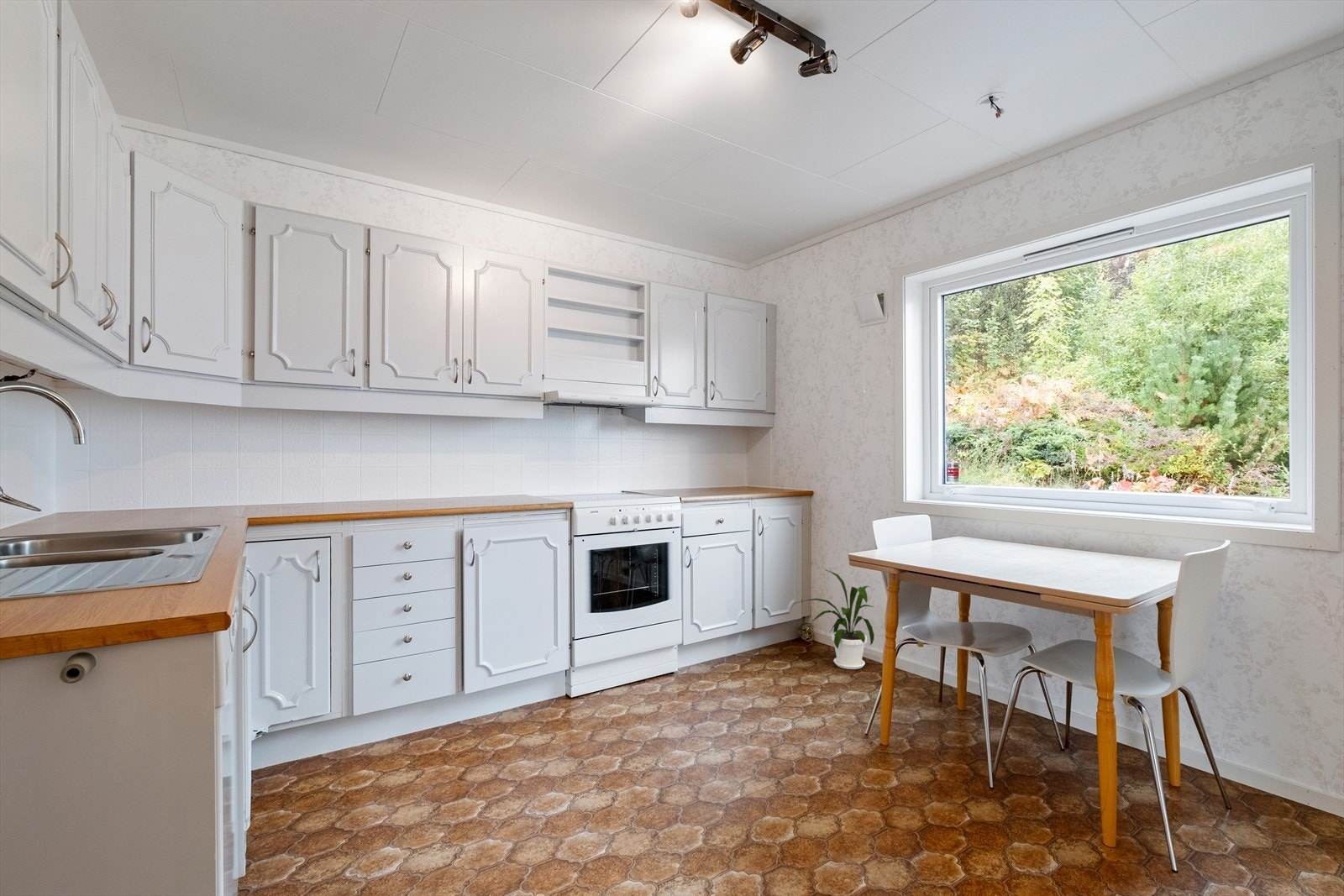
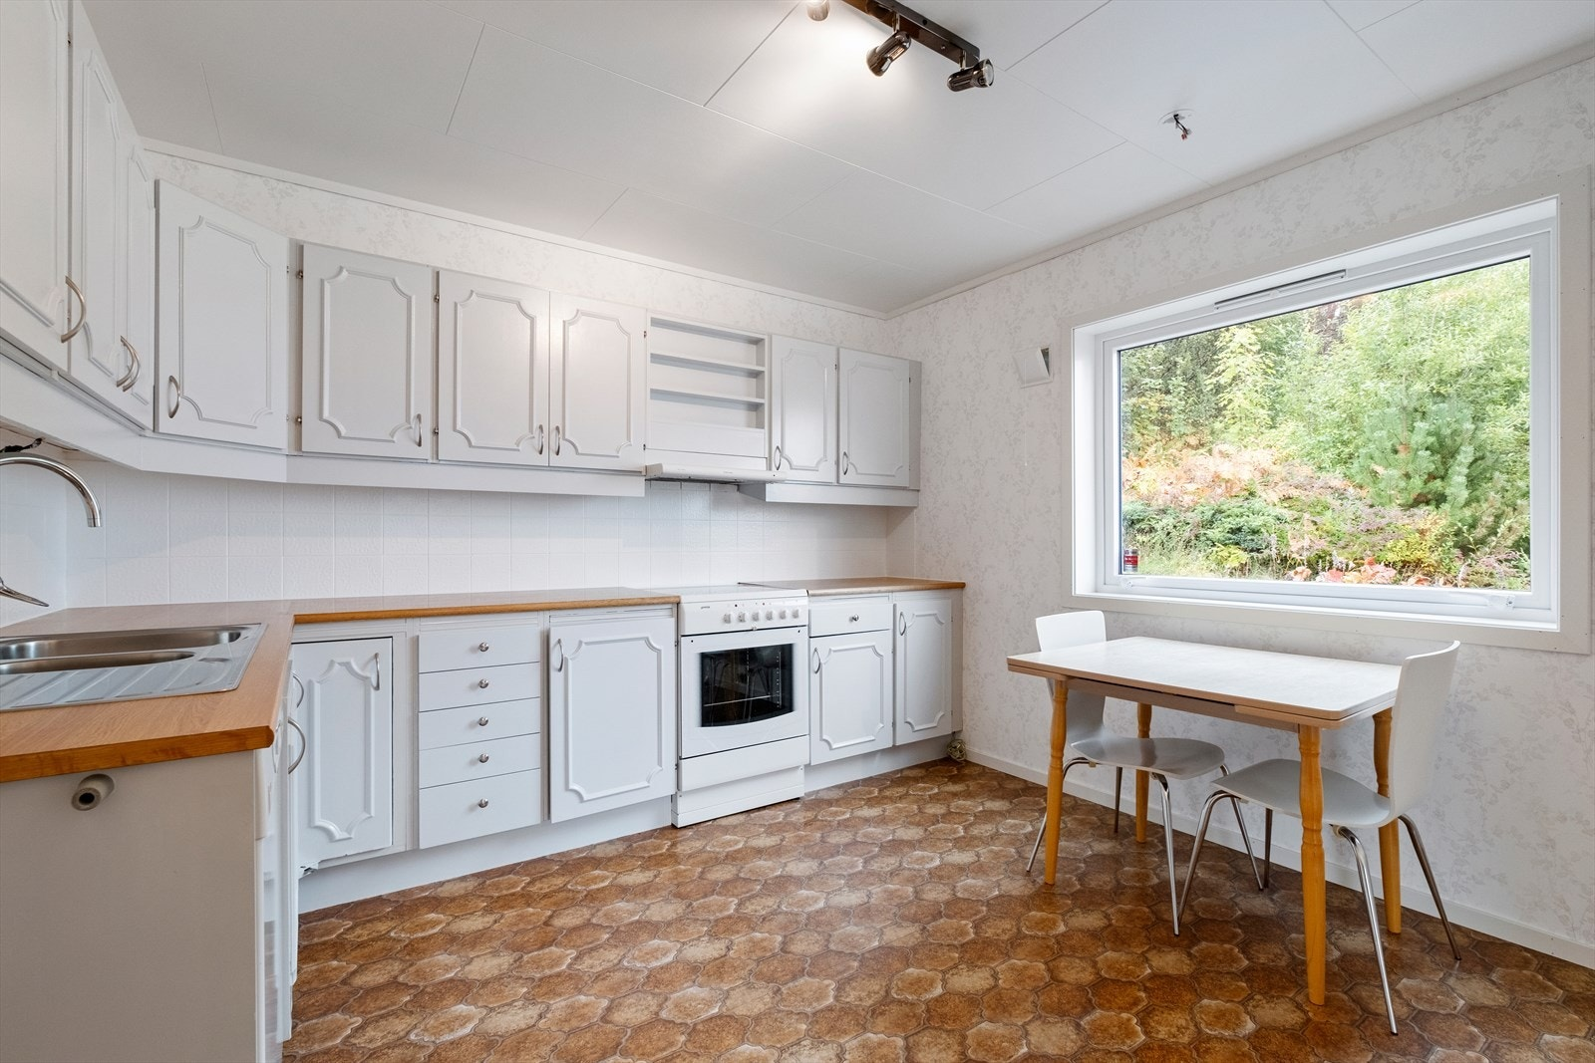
- house plant [795,569,875,670]
